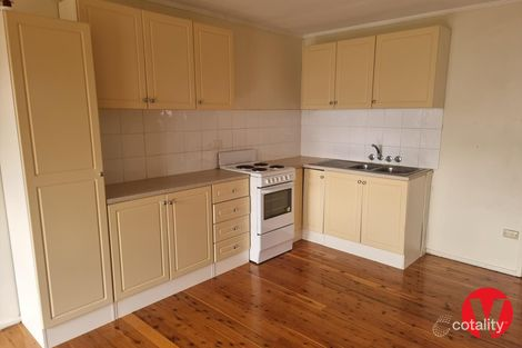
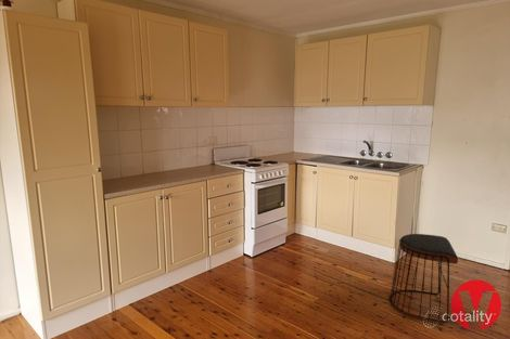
+ stool [390,233,459,324]
